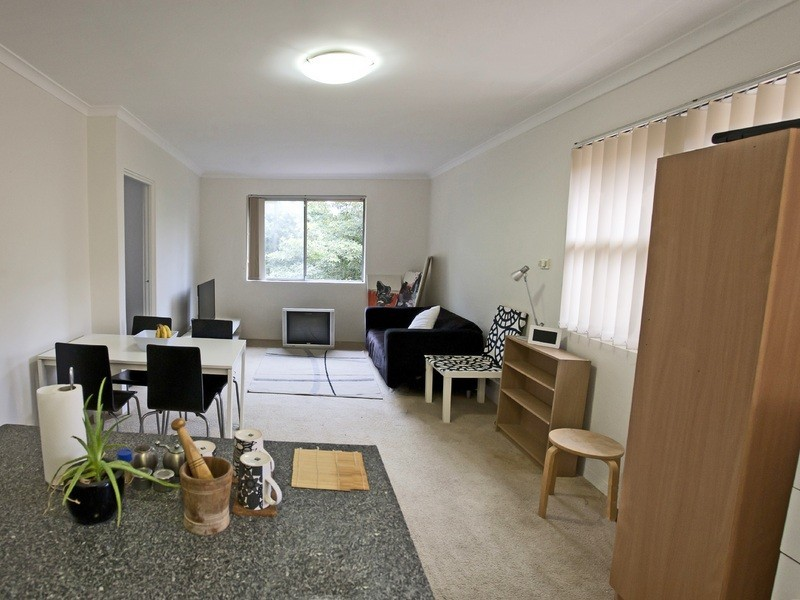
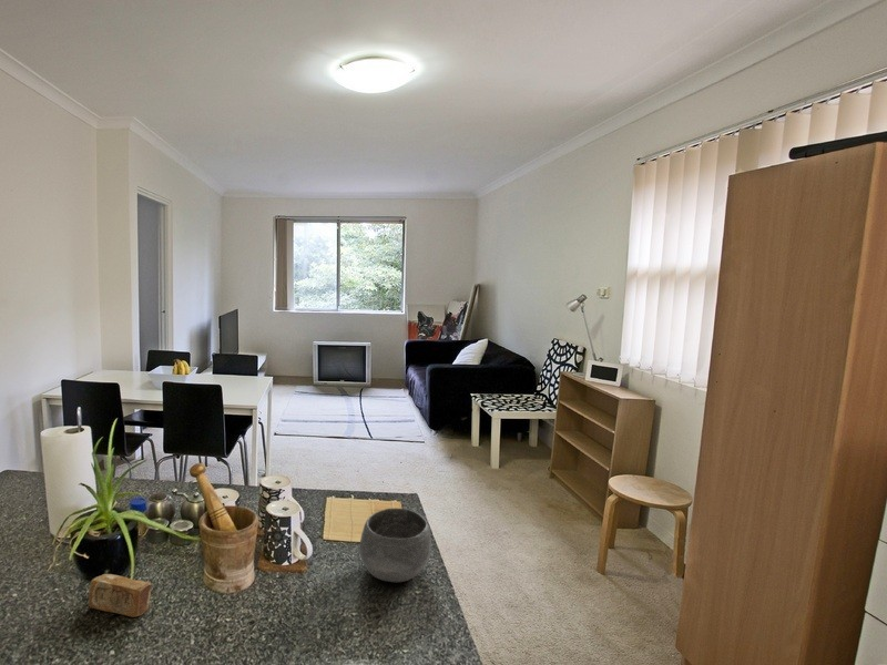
+ ceramic bowl [358,508,432,583]
+ soap bar [88,573,153,618]
